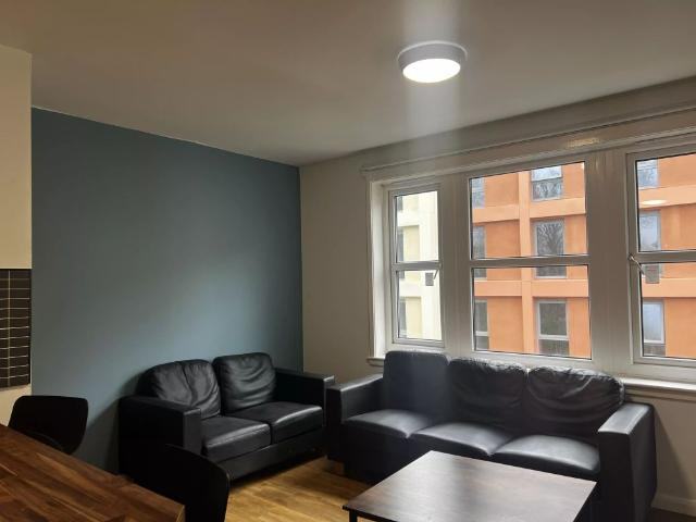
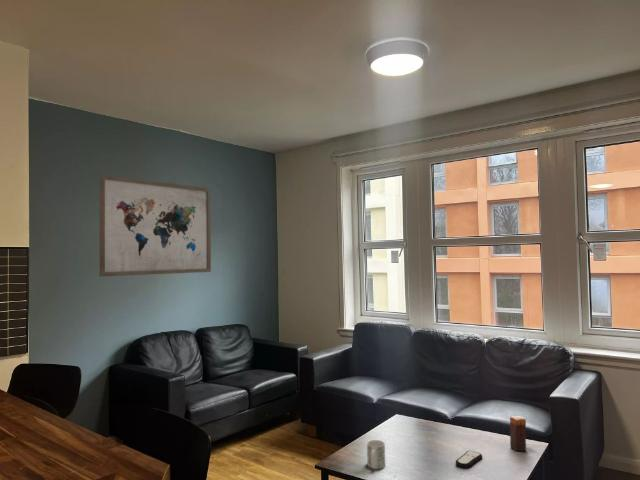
+ remote control [455,450,483,469]
+ candle [509,415,527,452]
+ mug [366,439,386,470]
+ wall art [99,174,212,277]
